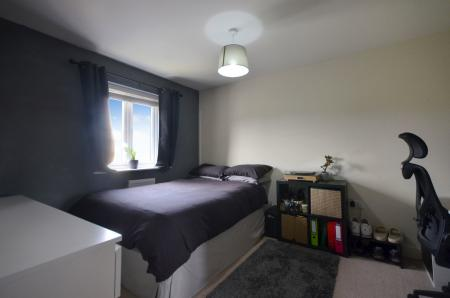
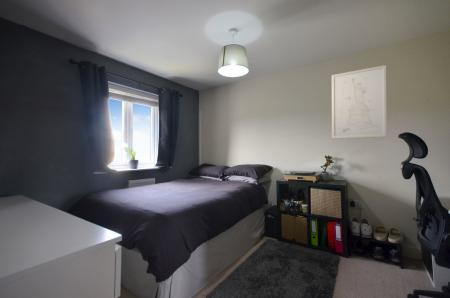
+ wall art [331,64,388,140]
